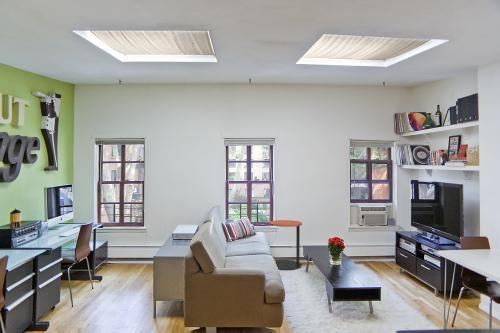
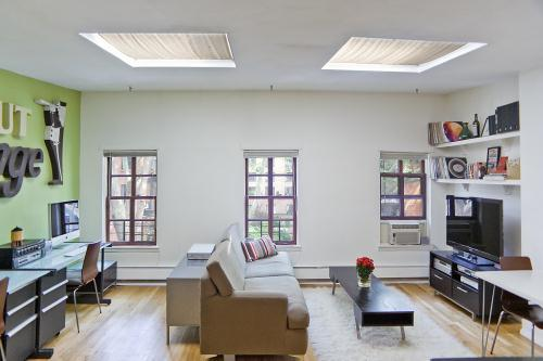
- side table [268,219,303,271]
